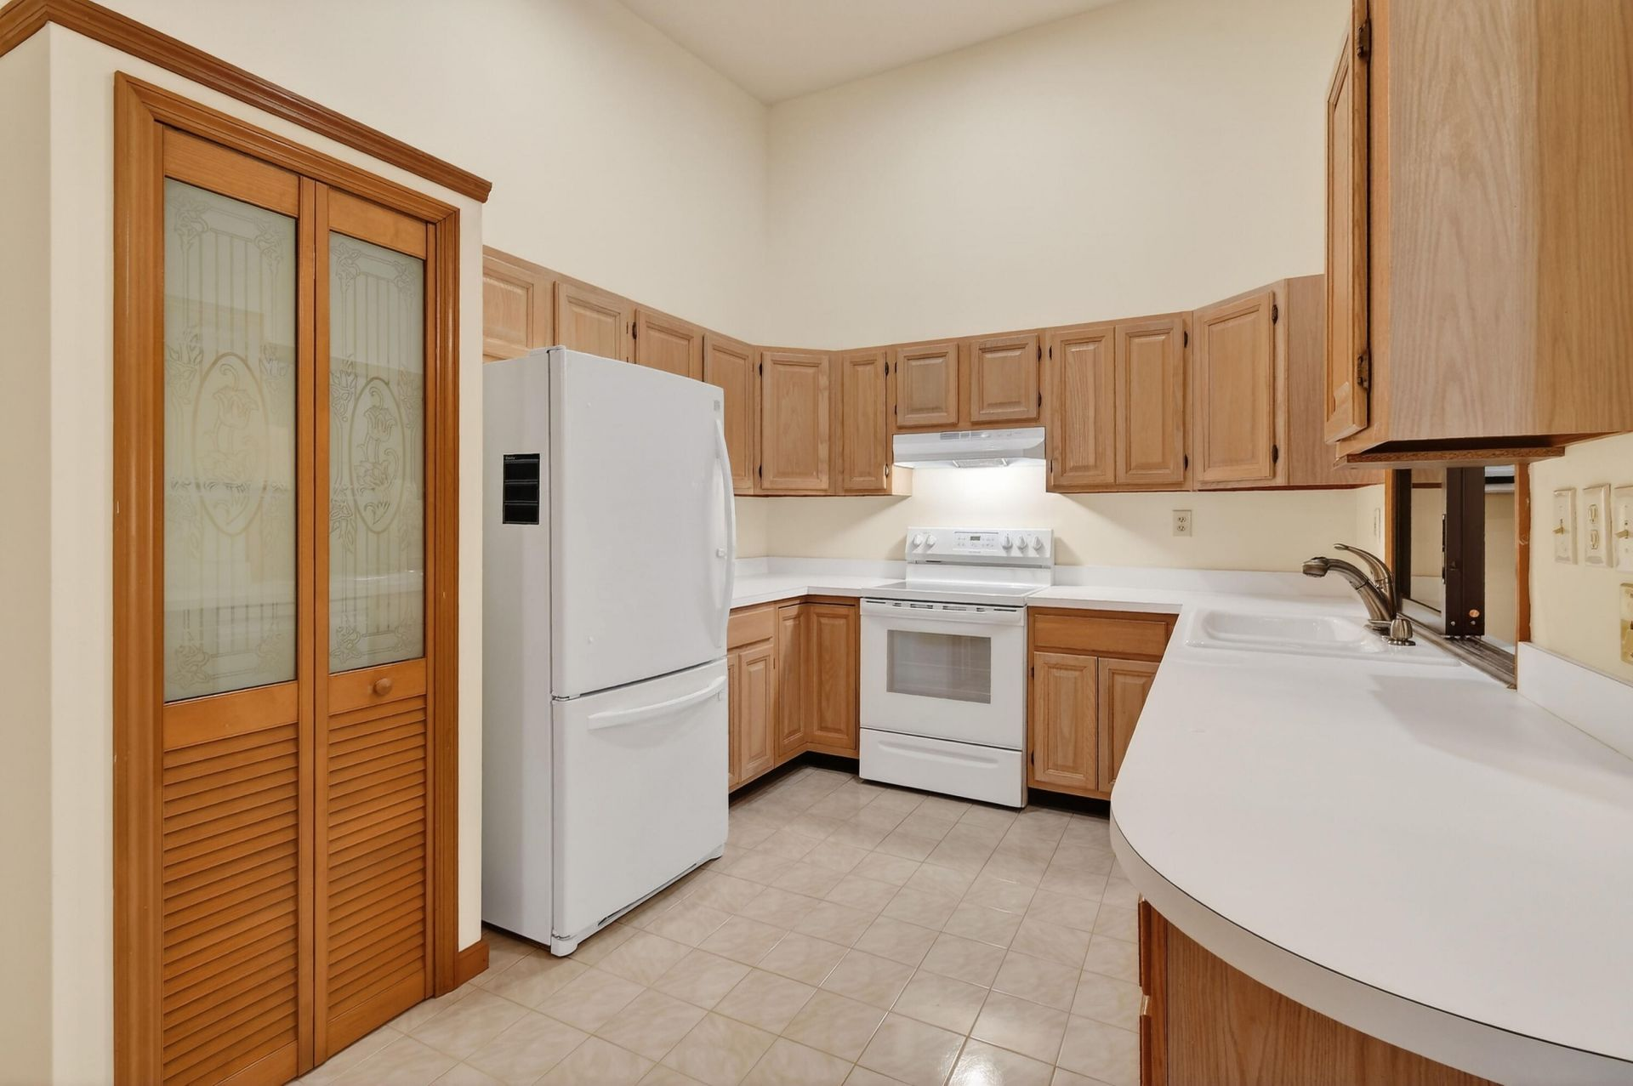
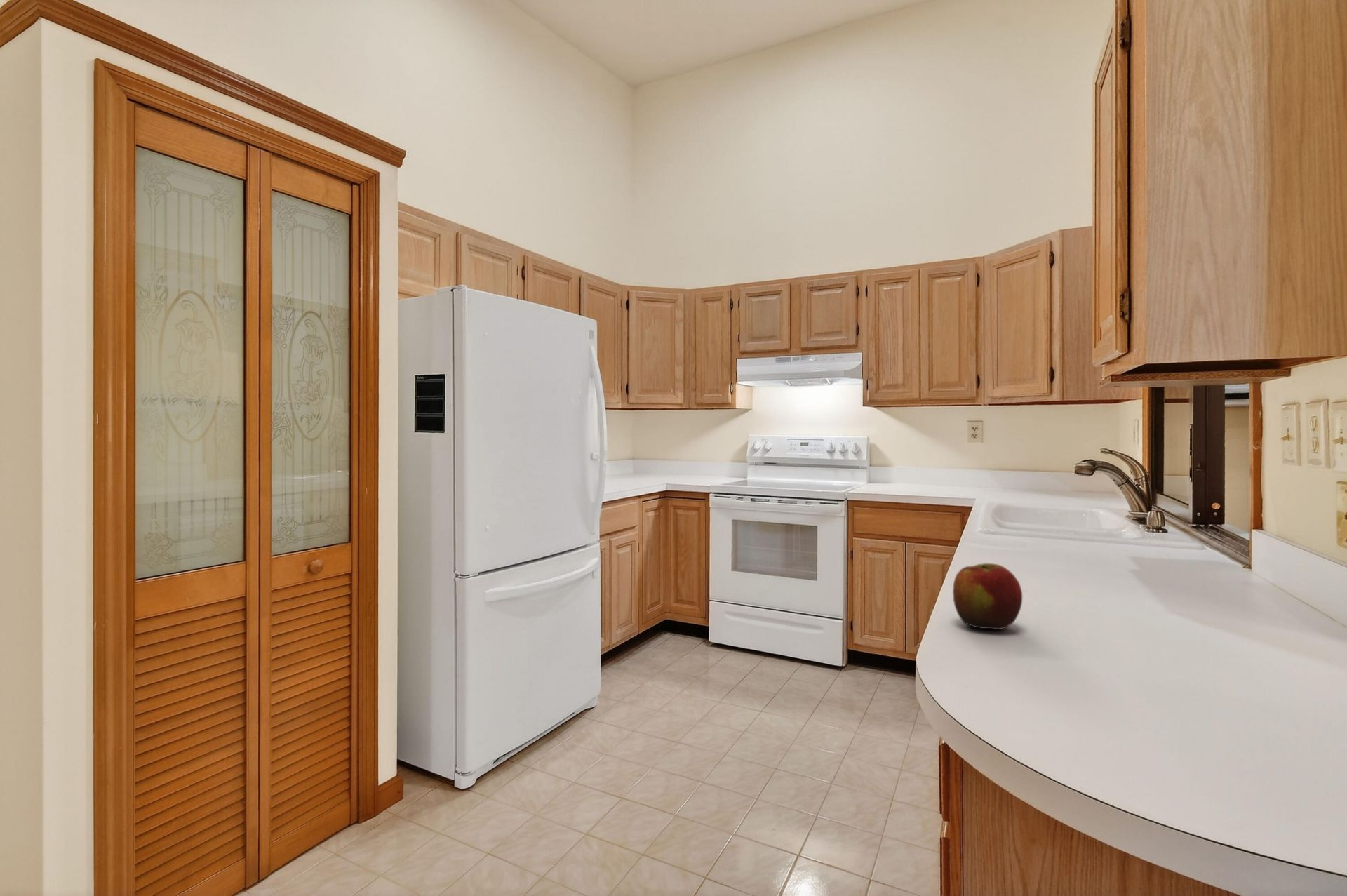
+ apple [952,563,1023,630]
